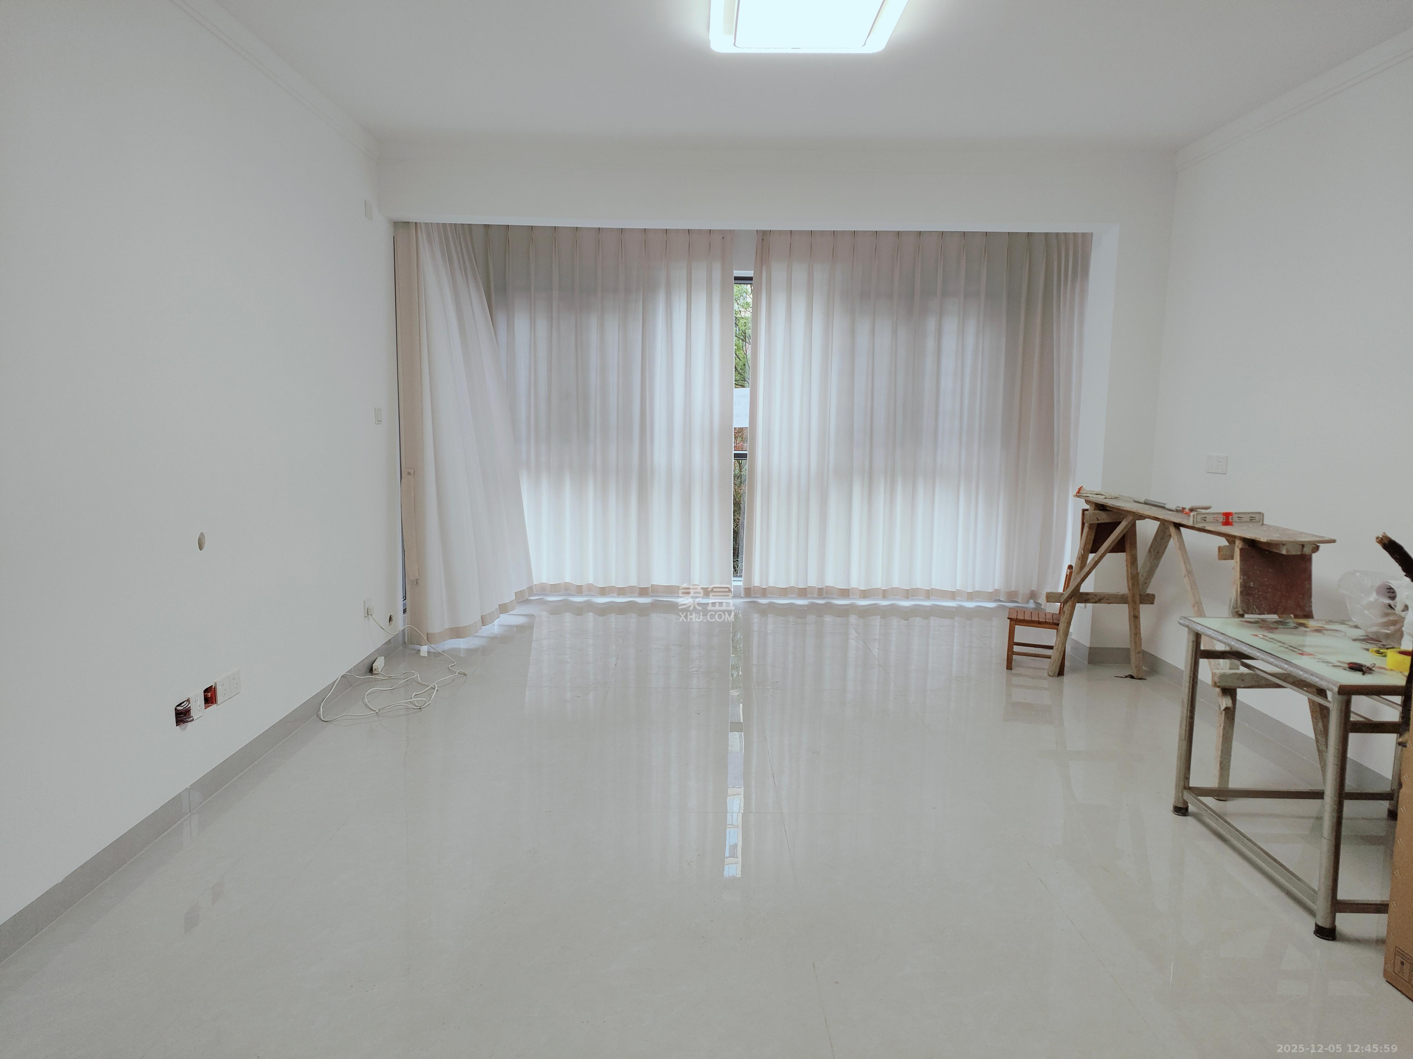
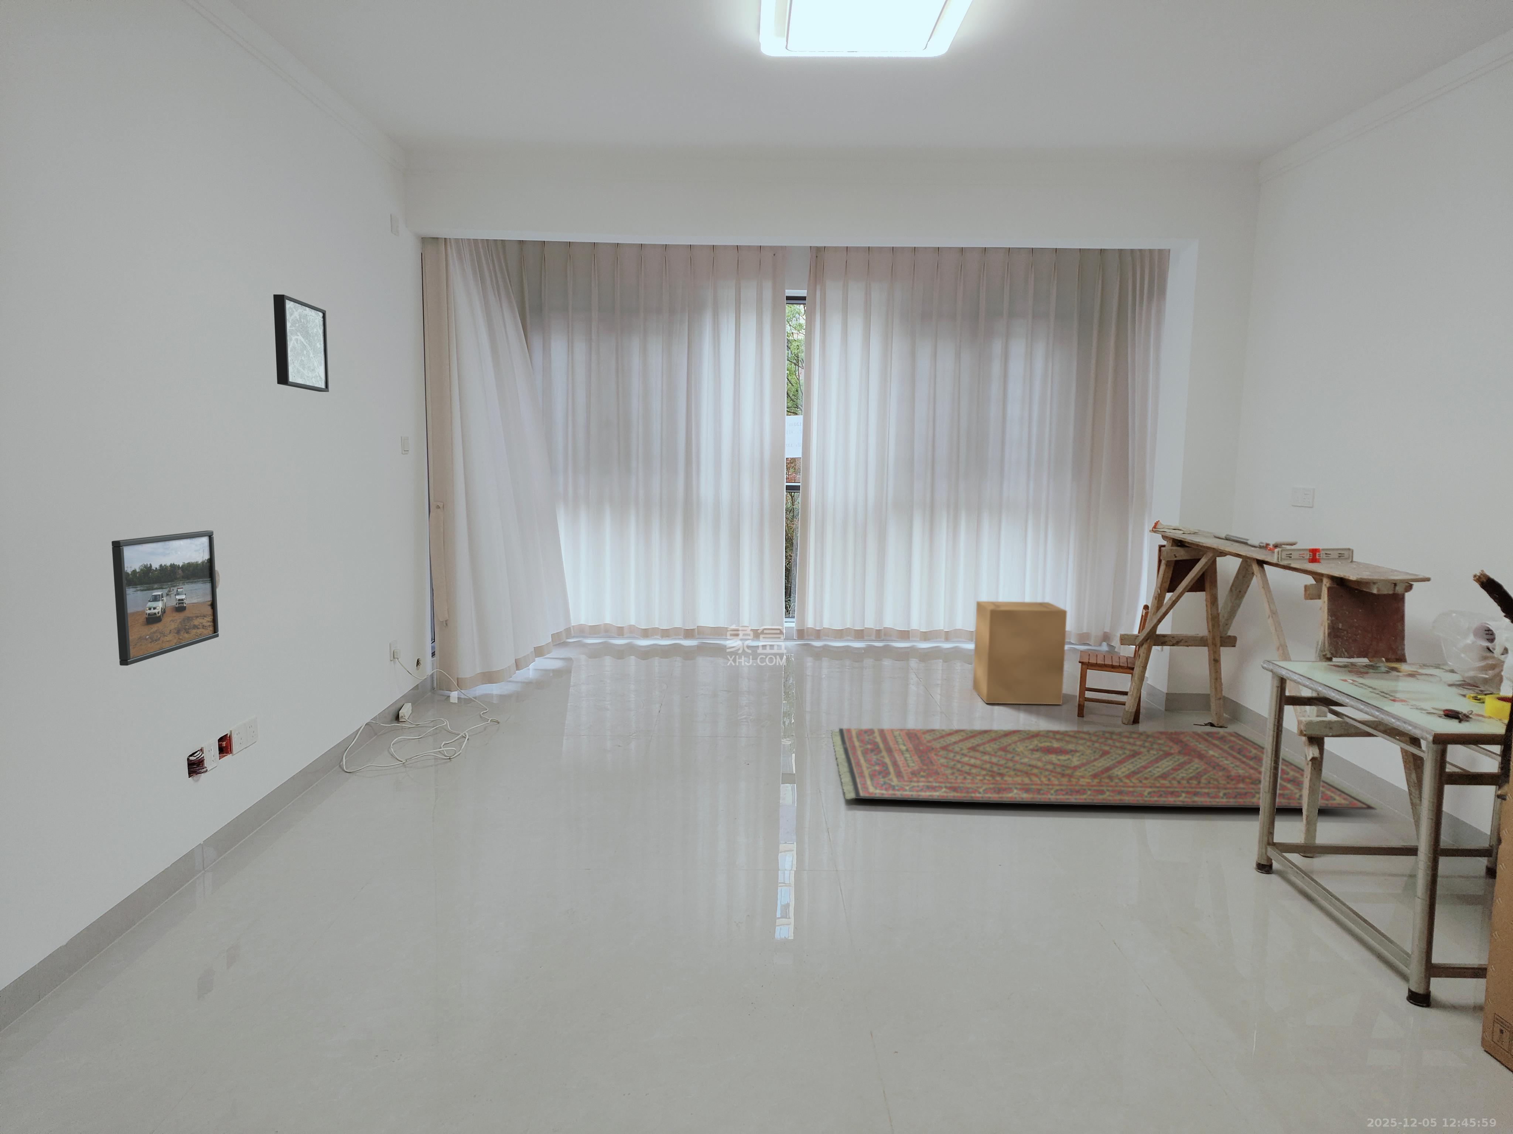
+ wall art [273,294,329,392]
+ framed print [111,530,219,666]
+ cardboard box [972,600,1067,705]
+ area rug [830,728,1388,811]
